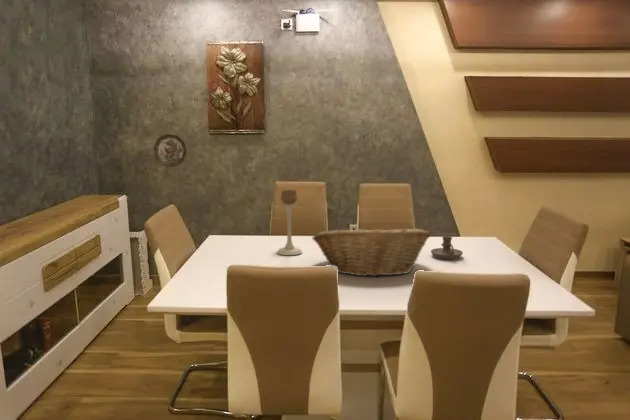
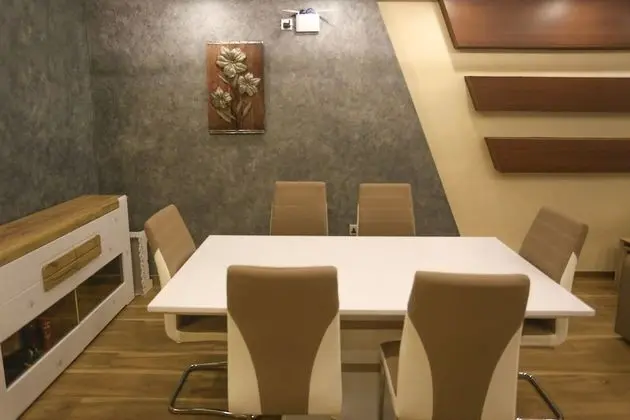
- fruit basket [311,224,431,277]
- decorative plate [153,133,187,168]
- candle holder [276,189,303,256]
- candle holder [430,235,464,259]
